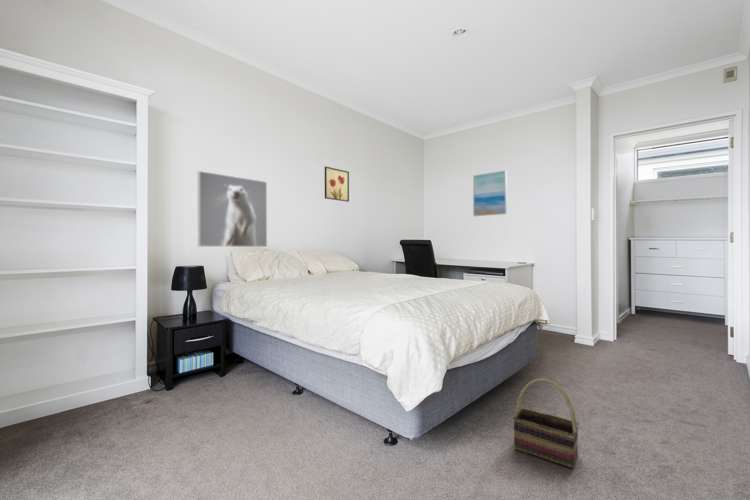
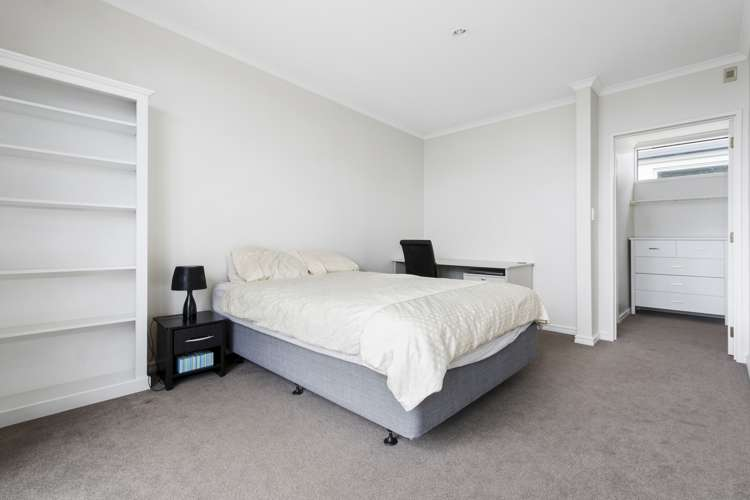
- basket [512,377,580,469]
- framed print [197,170,268,248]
- wall art [472,169,508,217]
- wall art [324,166,350,203]
